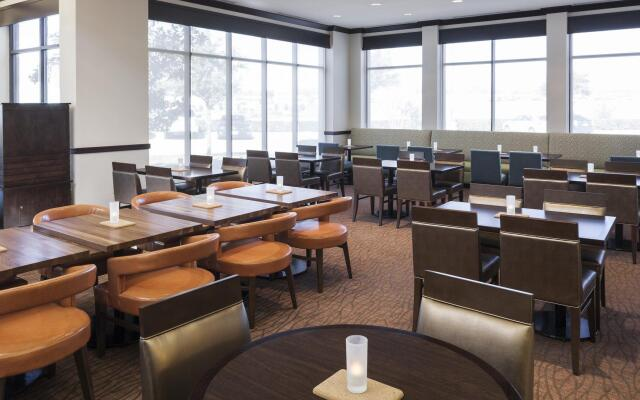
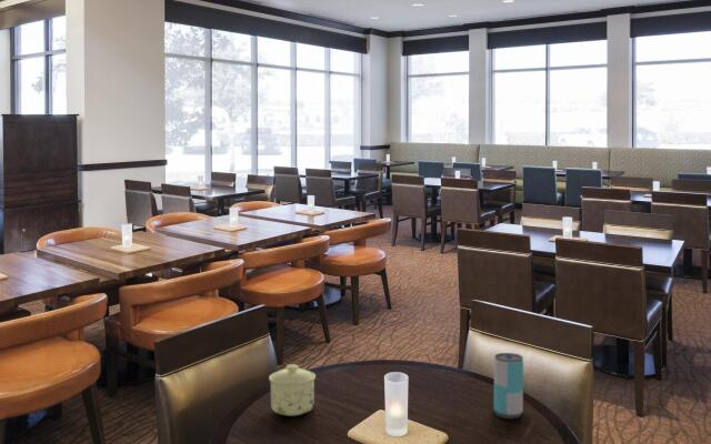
+ sugar bowl [268,363,317,417]
+ beverage can [492,352,524,420]
